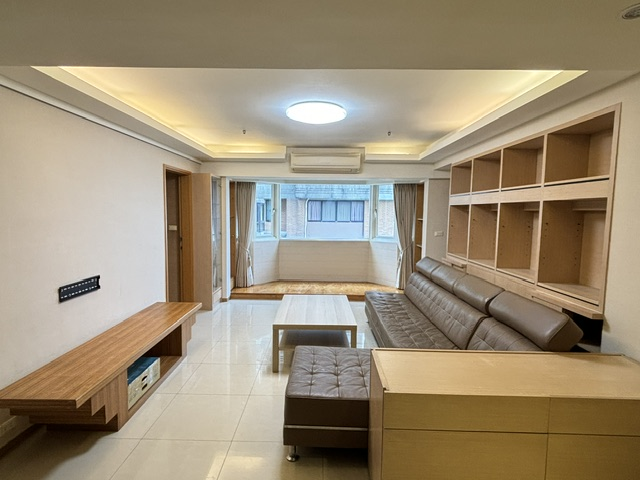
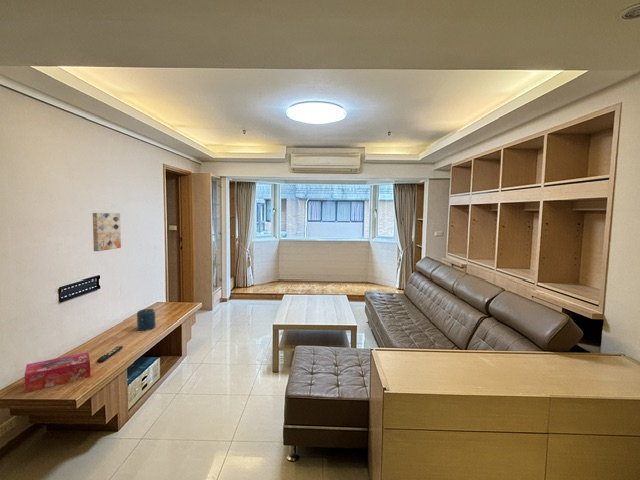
+ remote control [96,345,124,363]
+ speaker [136,308,157,332]
+ tissue box [24,351,91,393]
+ wall art [92,212,122,252]
